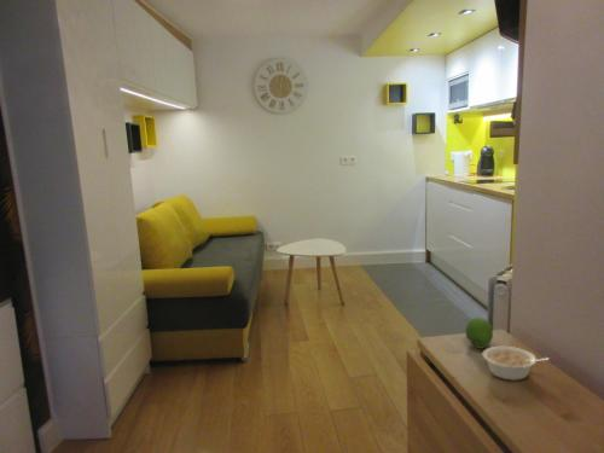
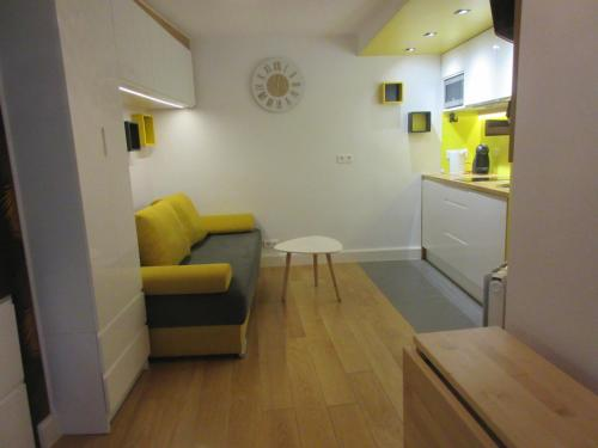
- legume [482,345,550,382]
- fruit [464,316,494,350]
